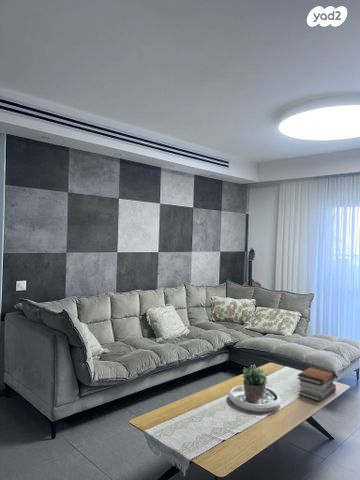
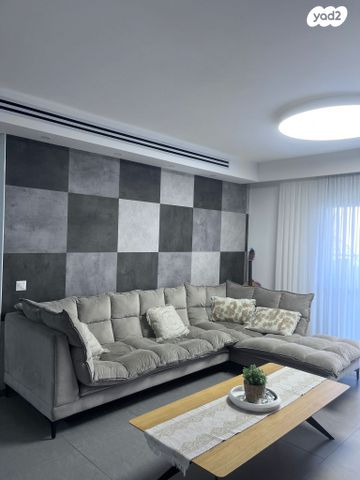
- book stack [296,365,338,402]
